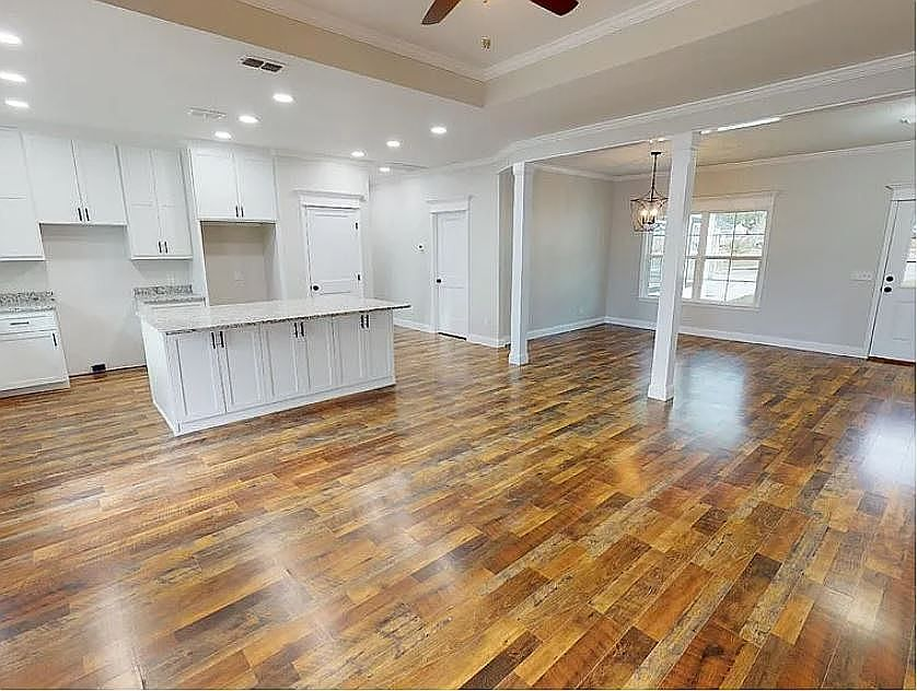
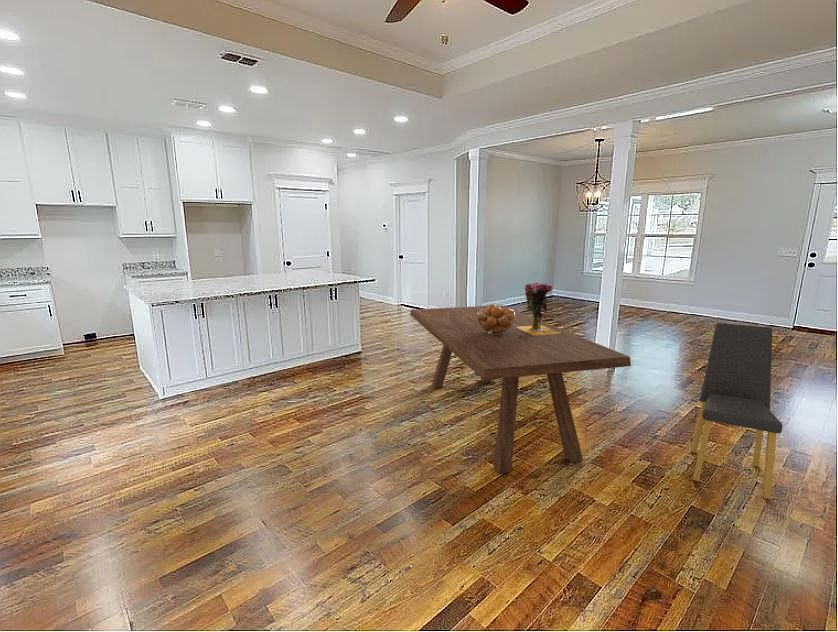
+ dining table [409,304,632,475]
+ dining chair [690,322,784,500]
+ vase [516,282,560,336]
+ fruit basket [477,303,515,335]
